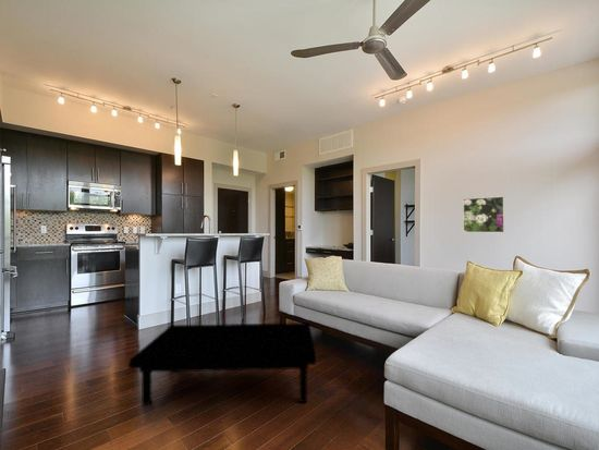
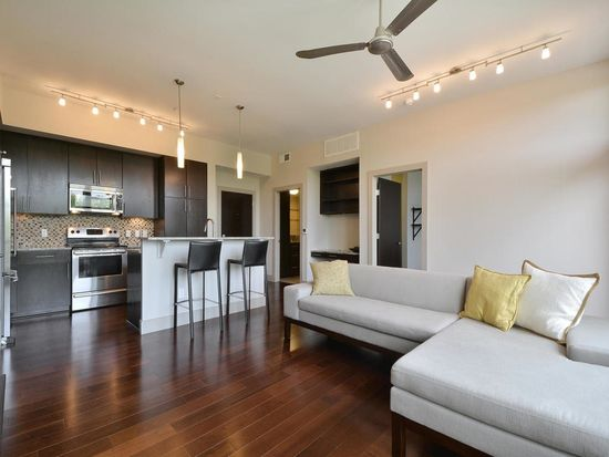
- coffee table [129,321,317,406]
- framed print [462,195,505,233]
